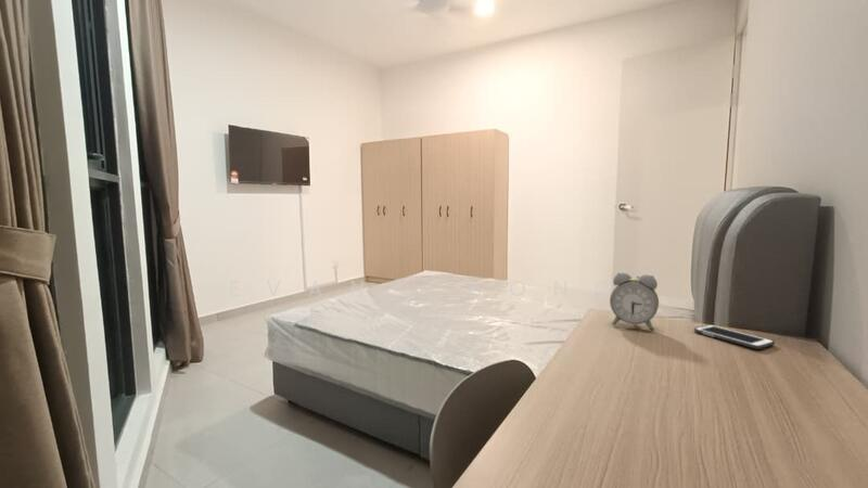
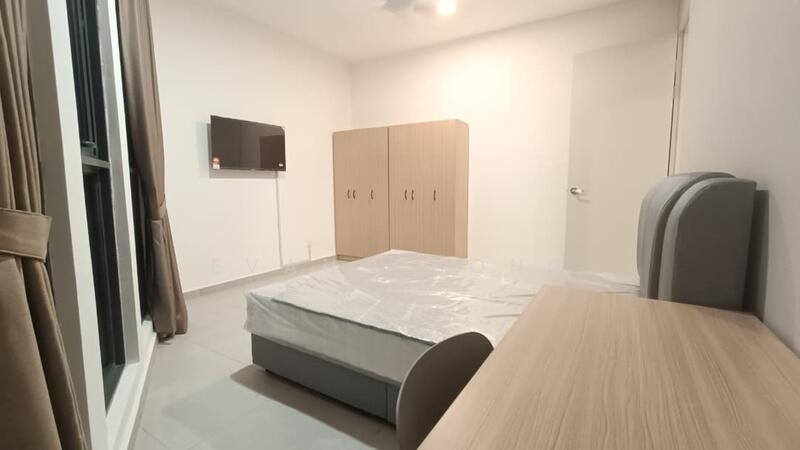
- cell phone [693,323,776,350]
- alarm clock [609,272,660,332]
